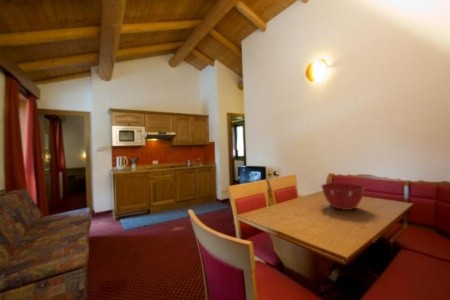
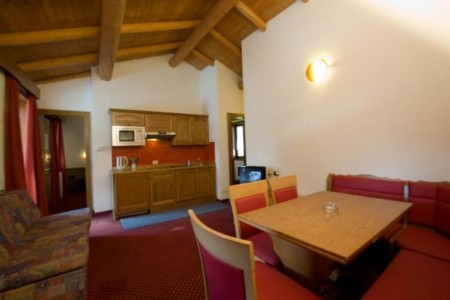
- mixing bowl [320,182,366,211]
